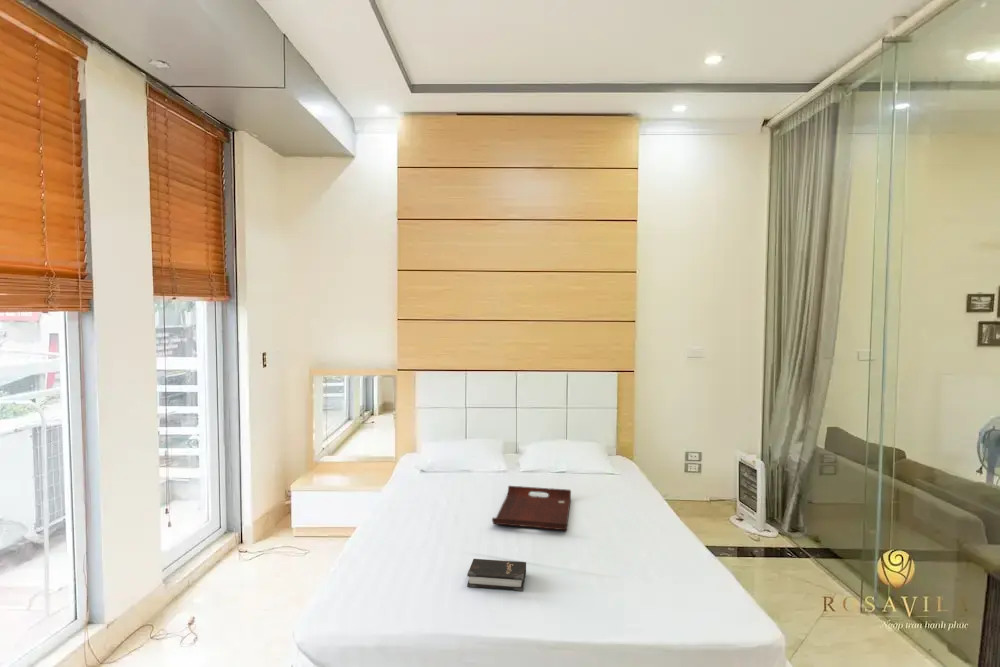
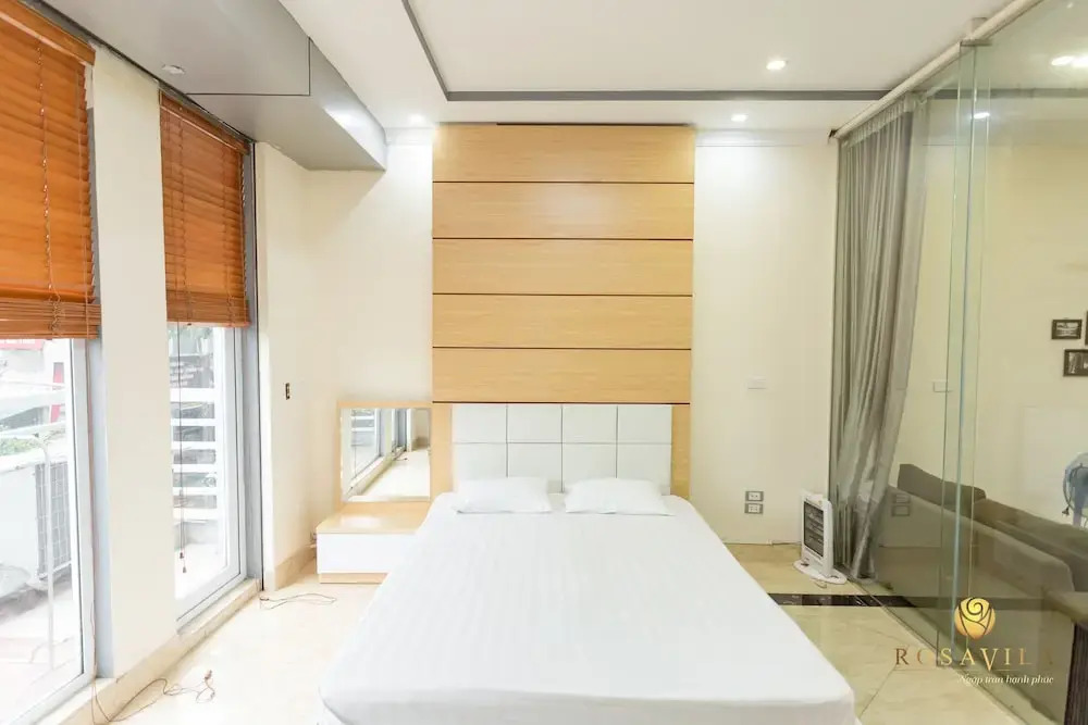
- serving tray [491,485,572,531]
- hardback book [466,558,527,592]
